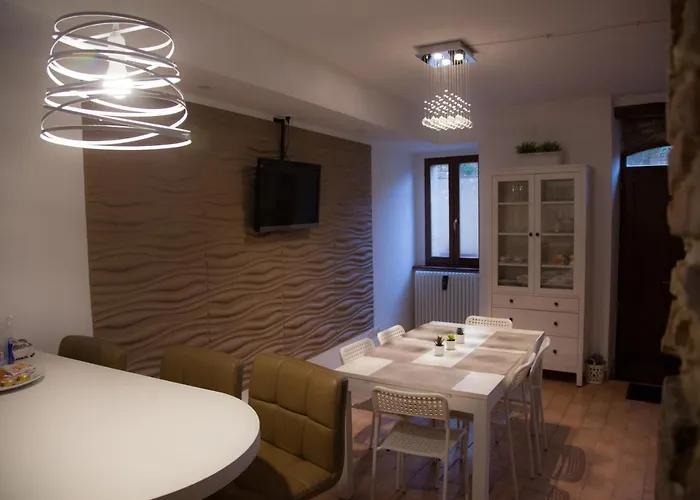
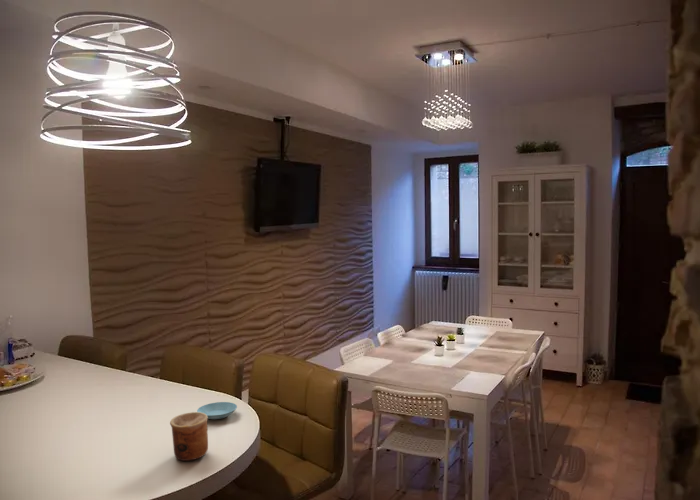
+ saucer [196,401,238,420]
+ cup [169,411,209,462]
